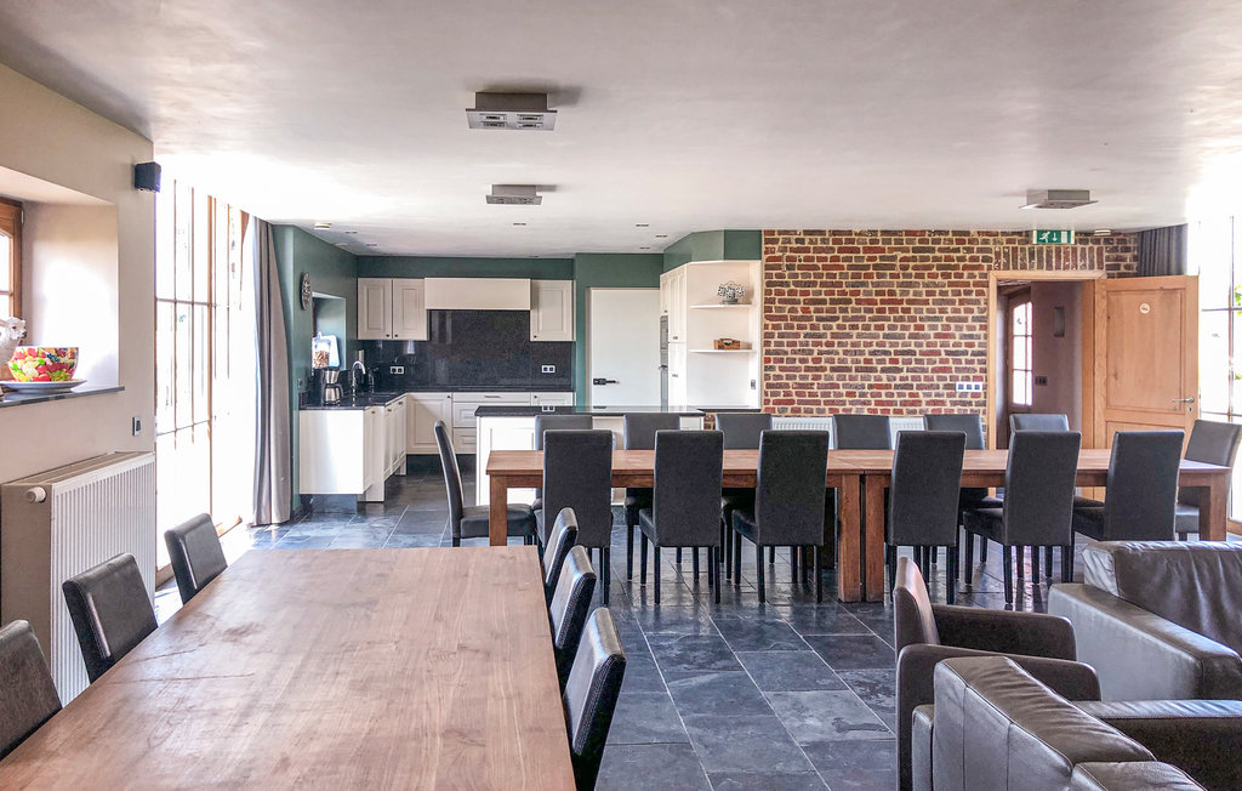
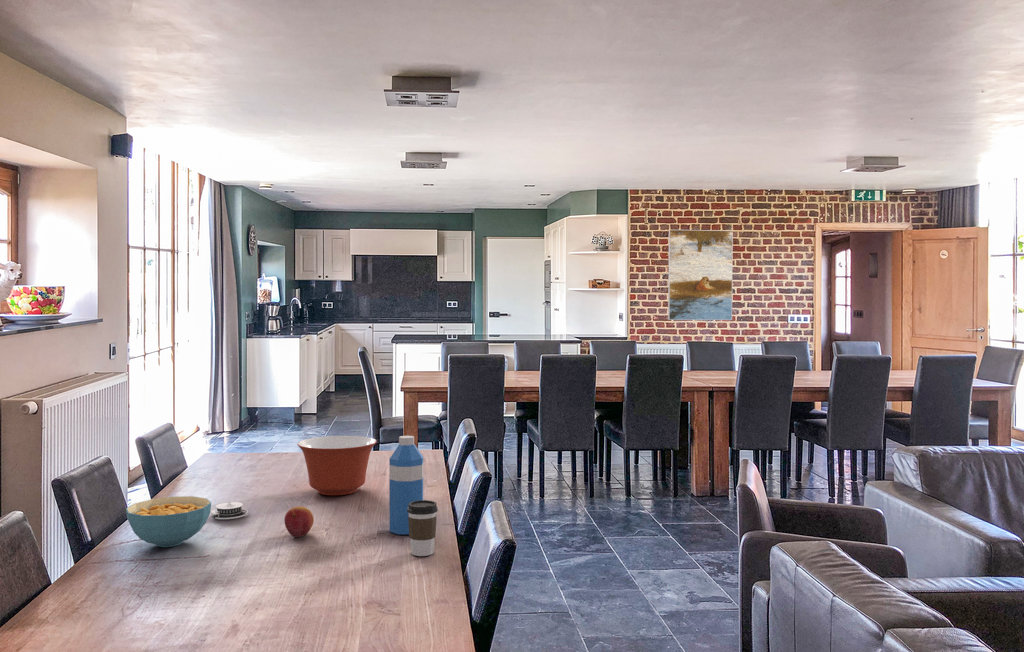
+ mixing bowl [296,435,378,496]
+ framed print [667,229,734,321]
+ water bottle [388,435,424,535]
+ fruit [283,505,315,538]
+ architectural model [210,500,249,520]
+ coffee cup [407,499,439,557]
+ cereal bowl [125,495,212,548]
